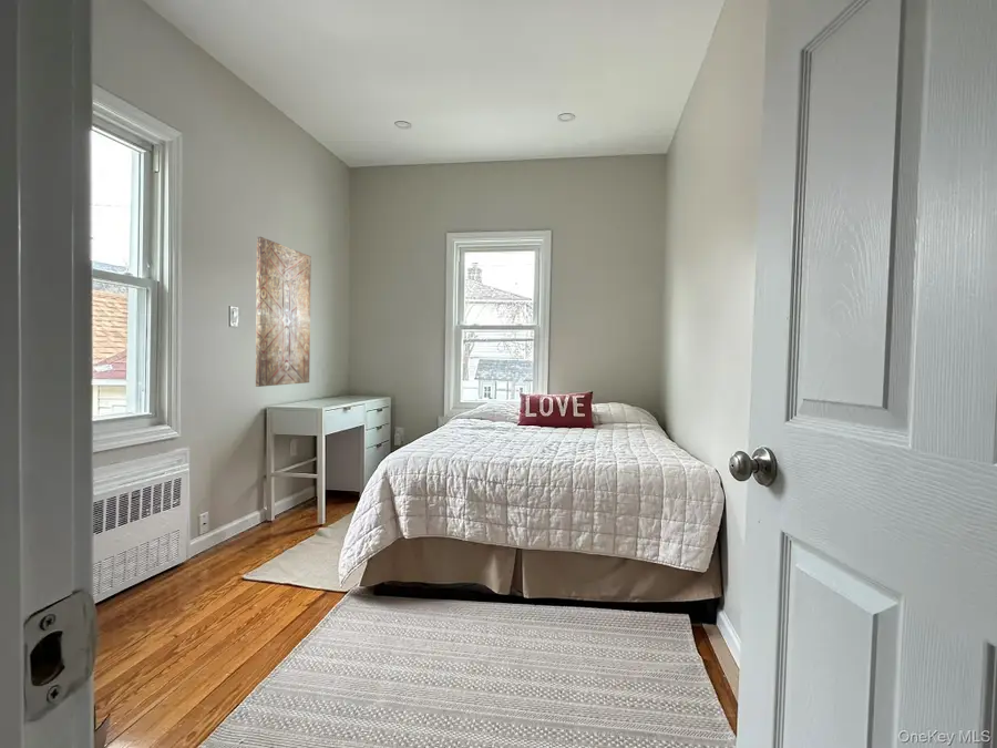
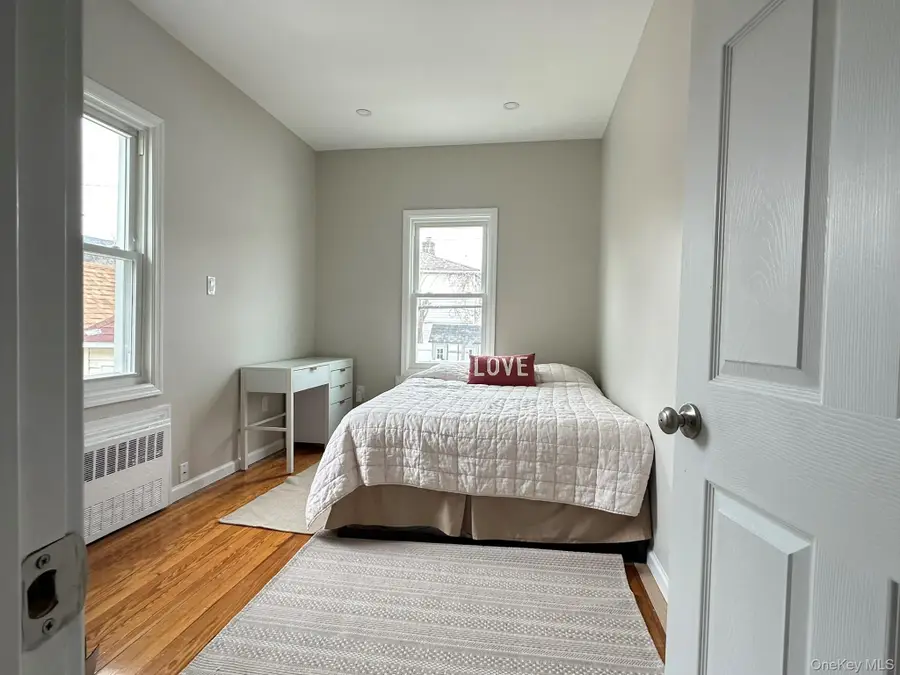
- wall art [255,236,312,388]
